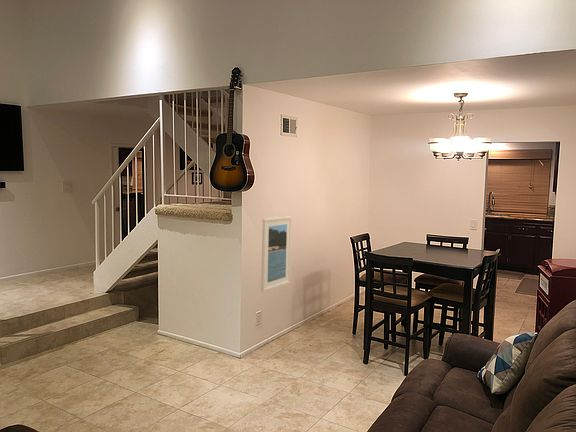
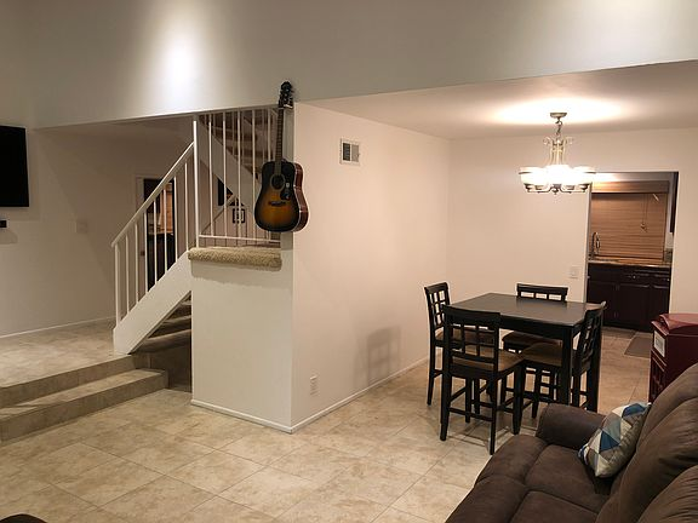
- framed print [260,215,293,293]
